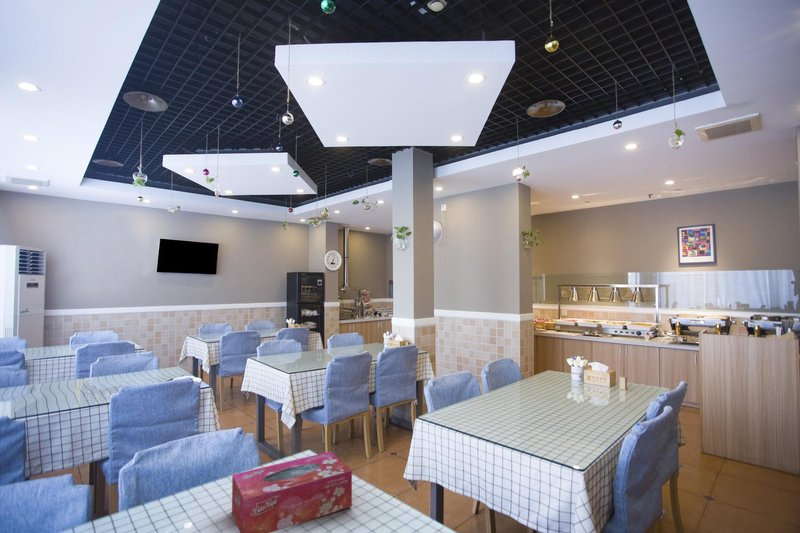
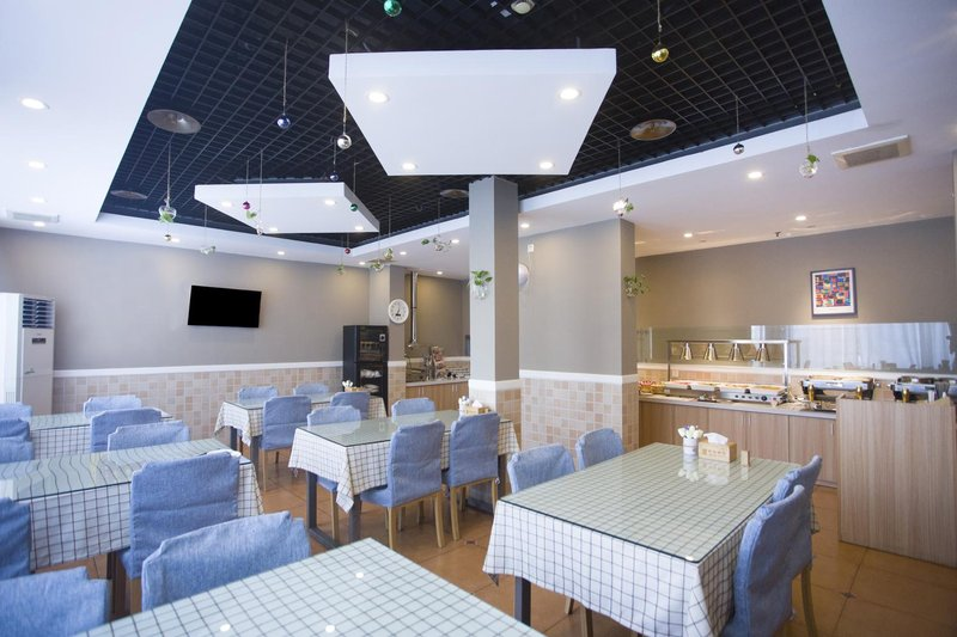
- tissue box [231,451,353,533]
